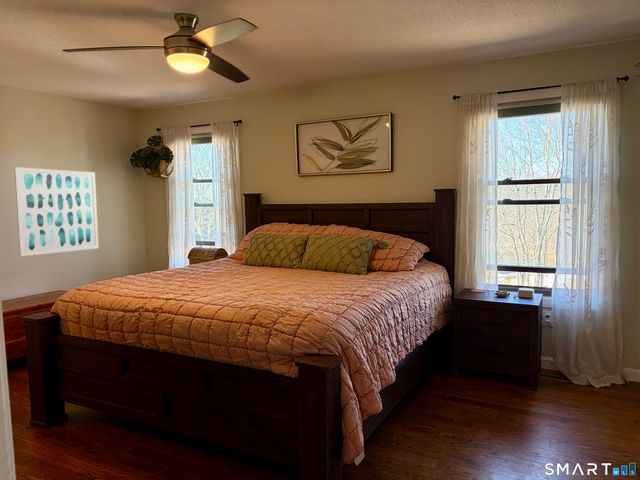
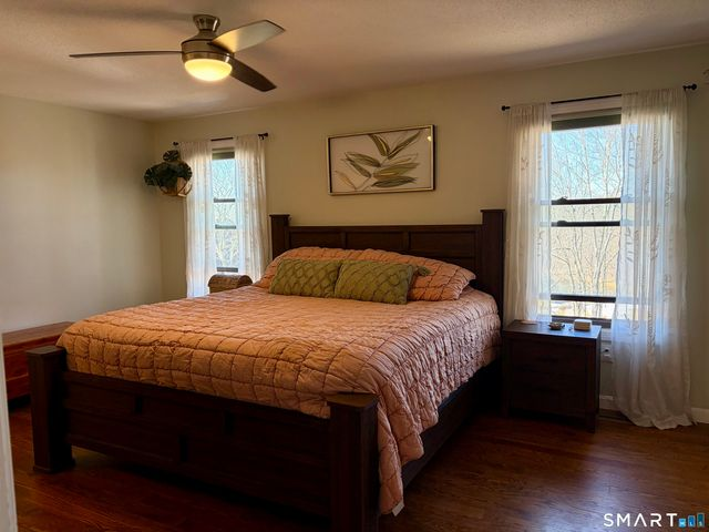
- wall art [14,166,100,257]
